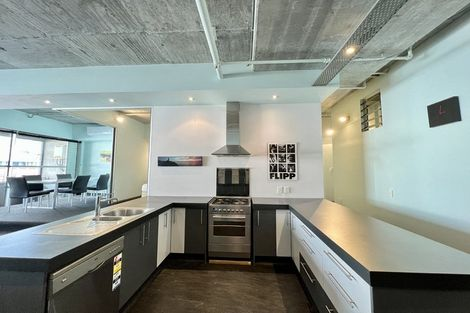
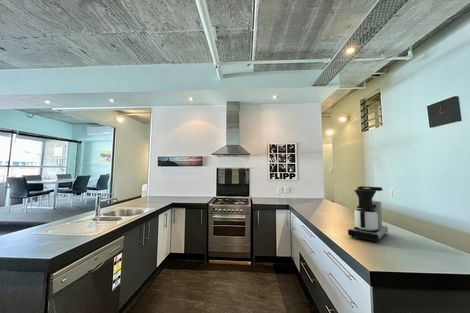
+ coffee maker [347,185,389,243]
